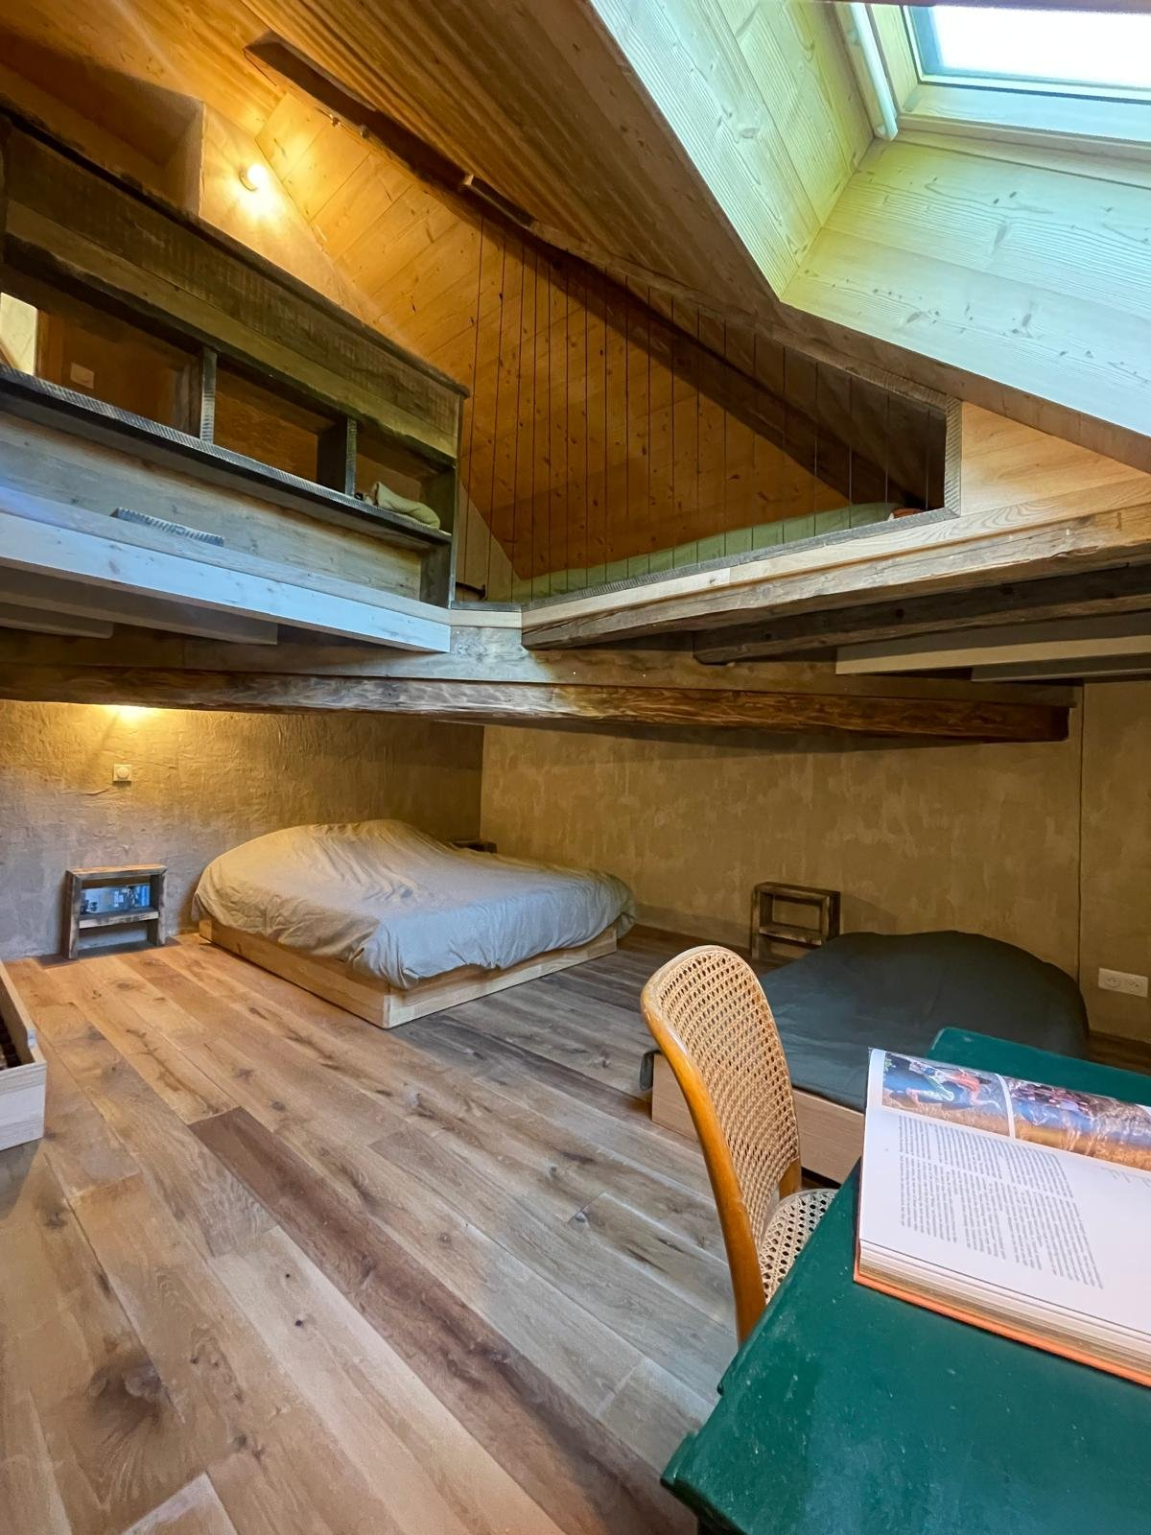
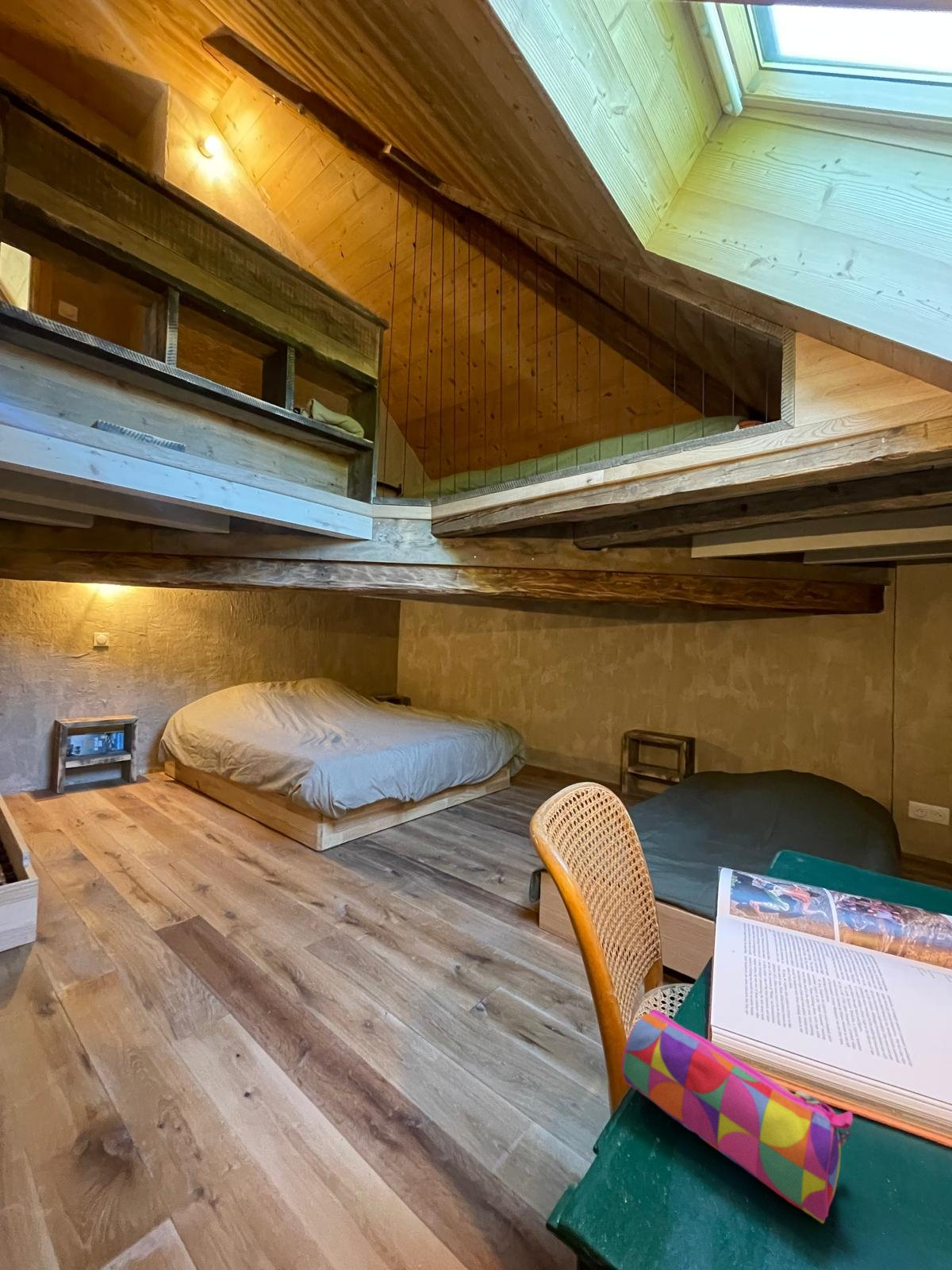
+ pencil case [621,1008,854,1225]
